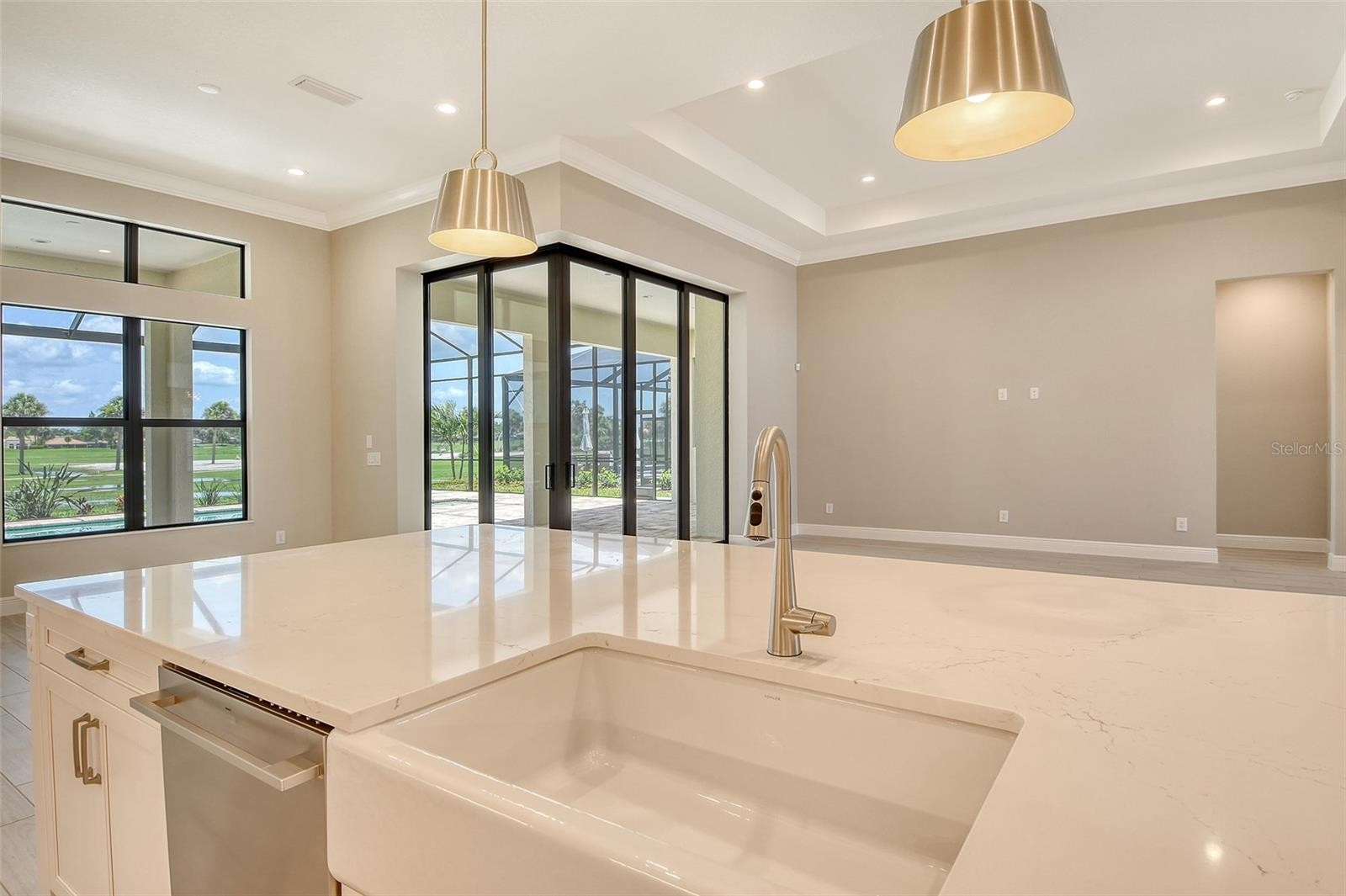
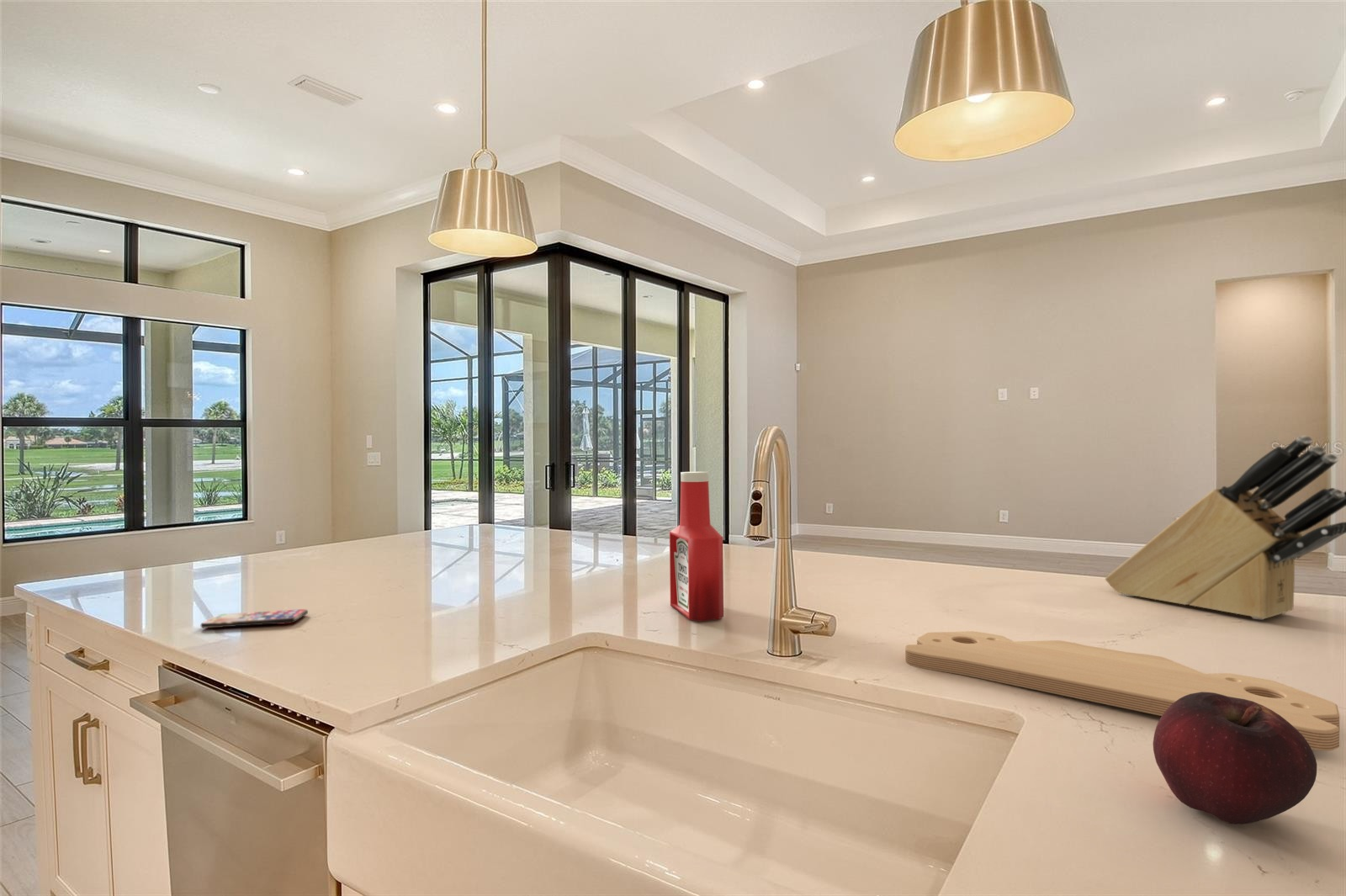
+ knife block [1105,434,1346,620]
+ smartphone [200,608,309,629]
+ fruit [1153,692,1317,825]
+ soap bottle [669,471,724,622]
+ cutting board [904,630,1340,751]
